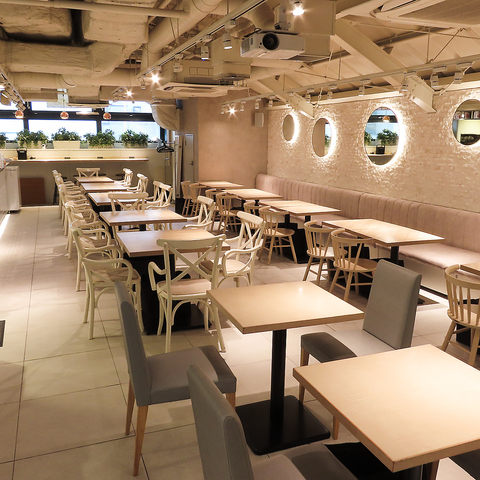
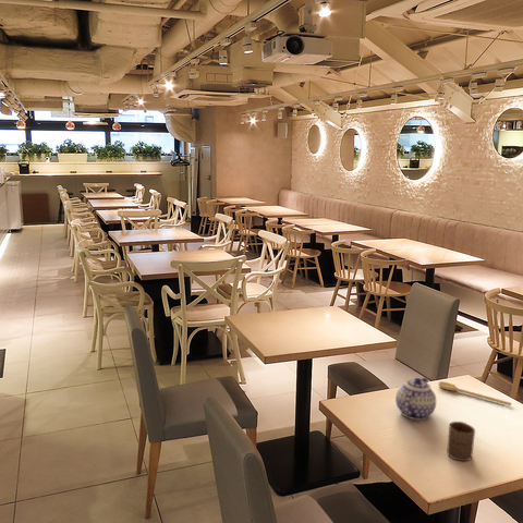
+ cup [446,421,476,462]
+ teapot [394,376,437,421]
+ spoon [437,380,512,406]
